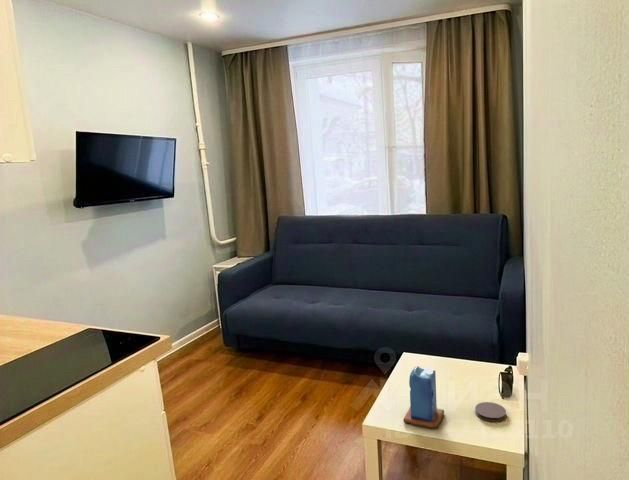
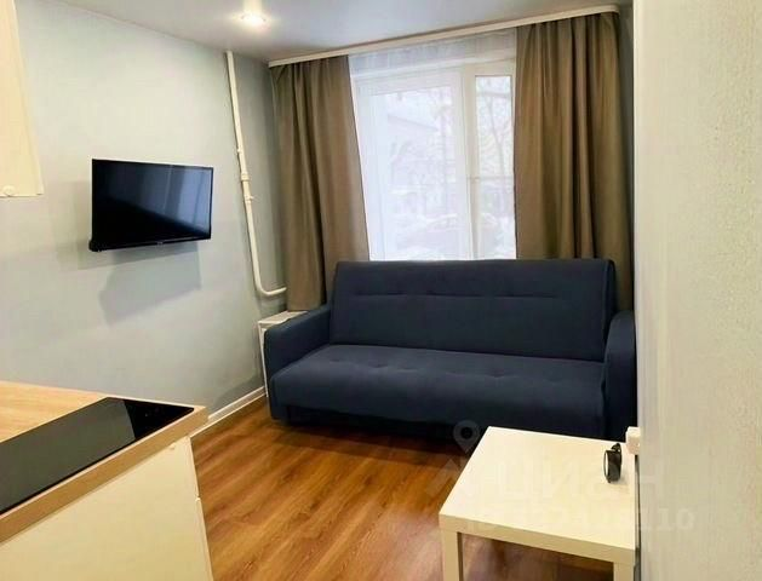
- candle [402,362,445,429]
- coaster [474,401,507,423]
